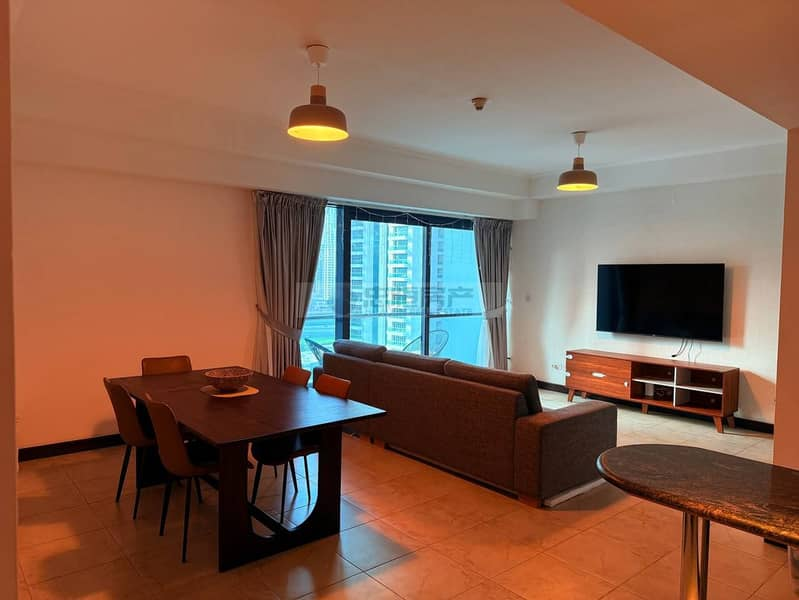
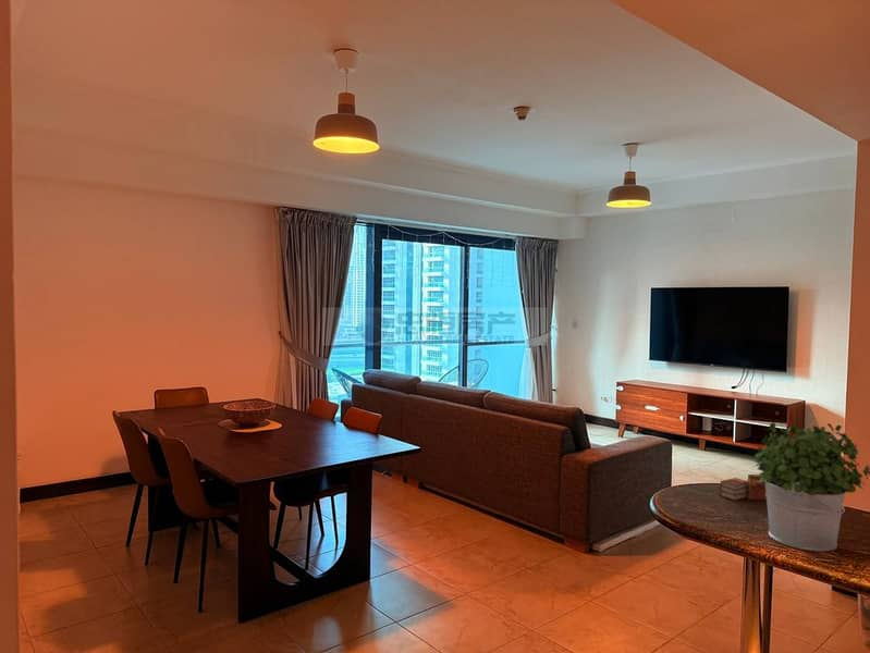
+ book [719,473,767,502]
+ potted plant [752,421,870,553]
